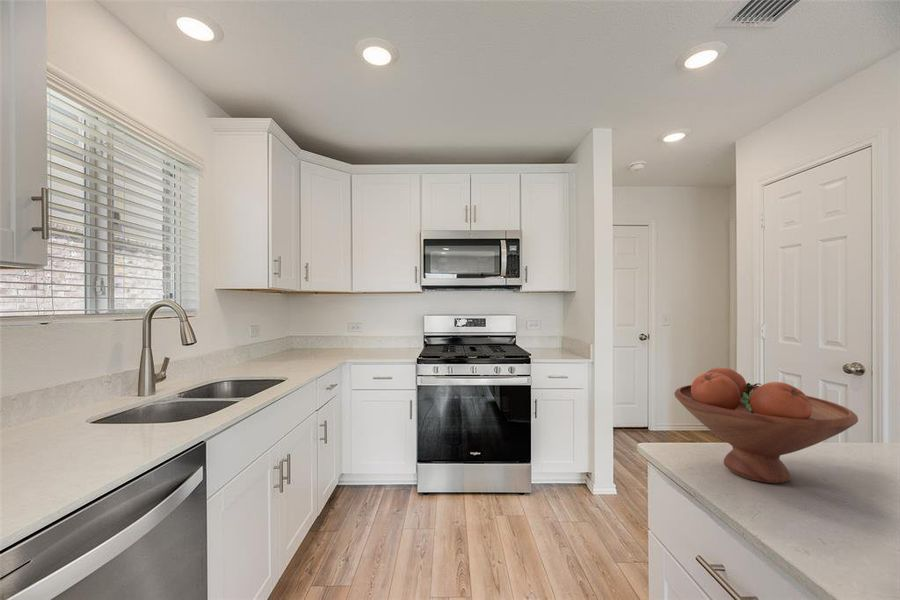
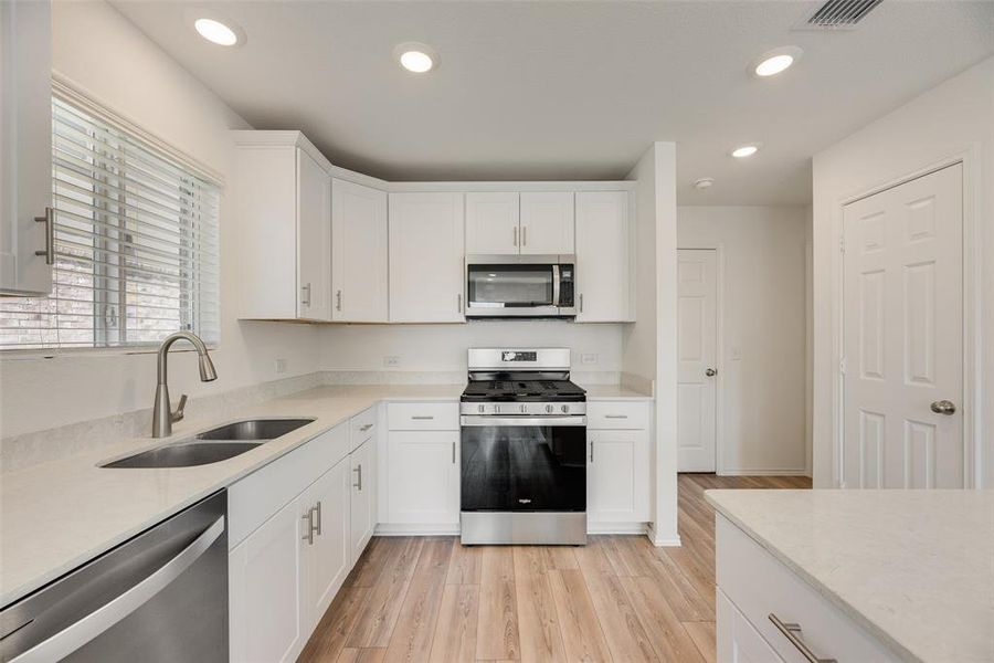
- fruit bowl [674,367,859,484]
